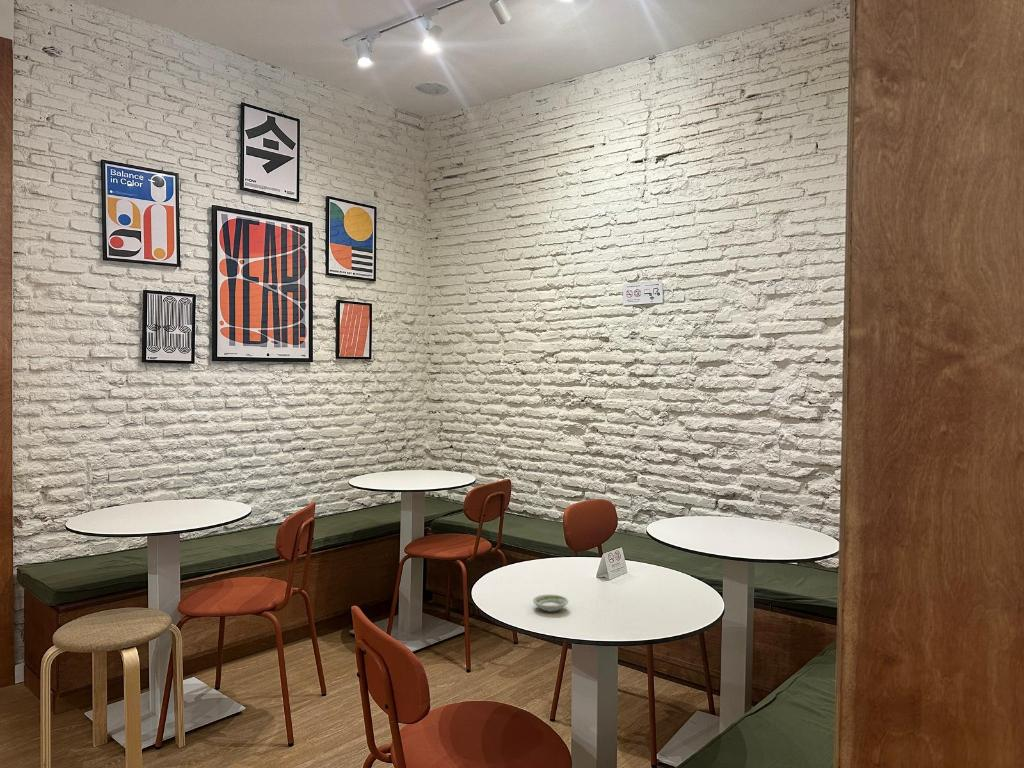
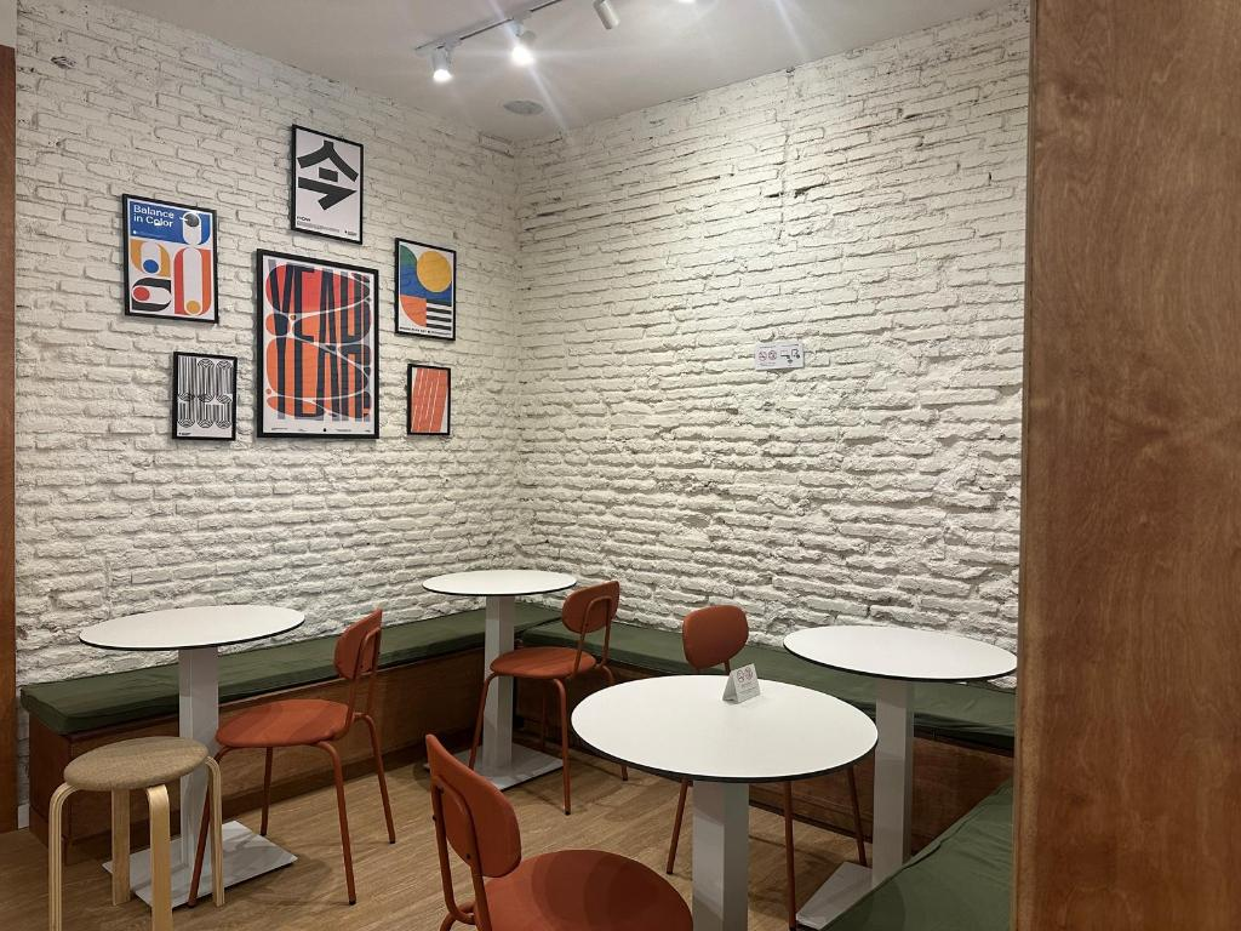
- saucer [532,593,569,613]
